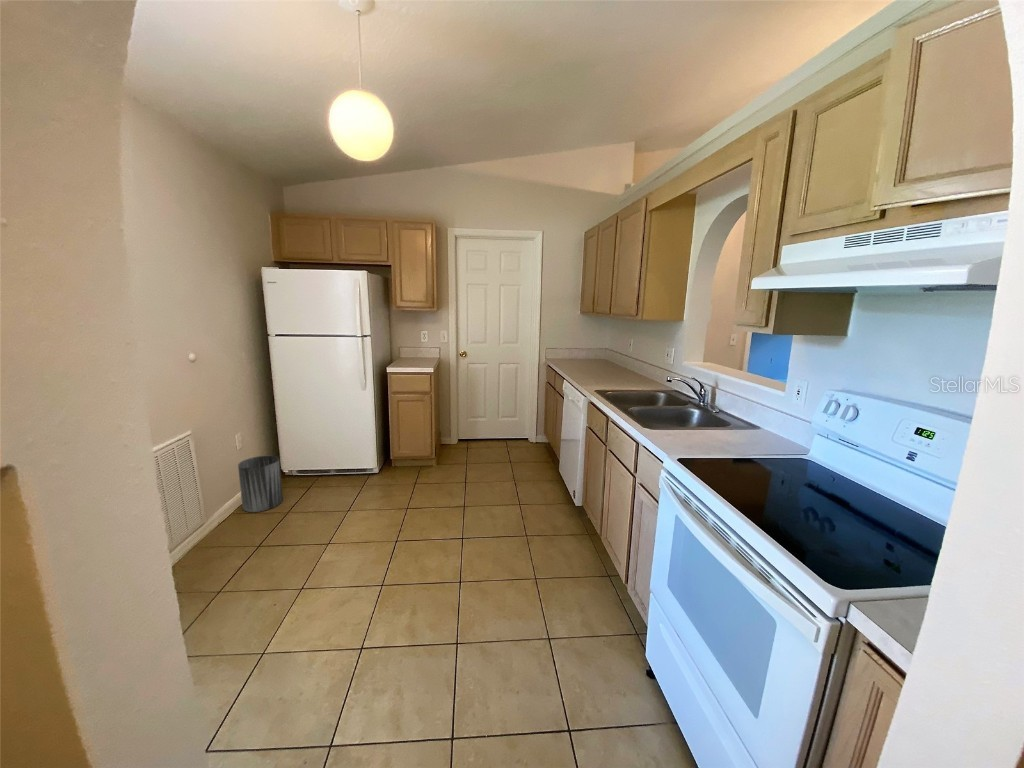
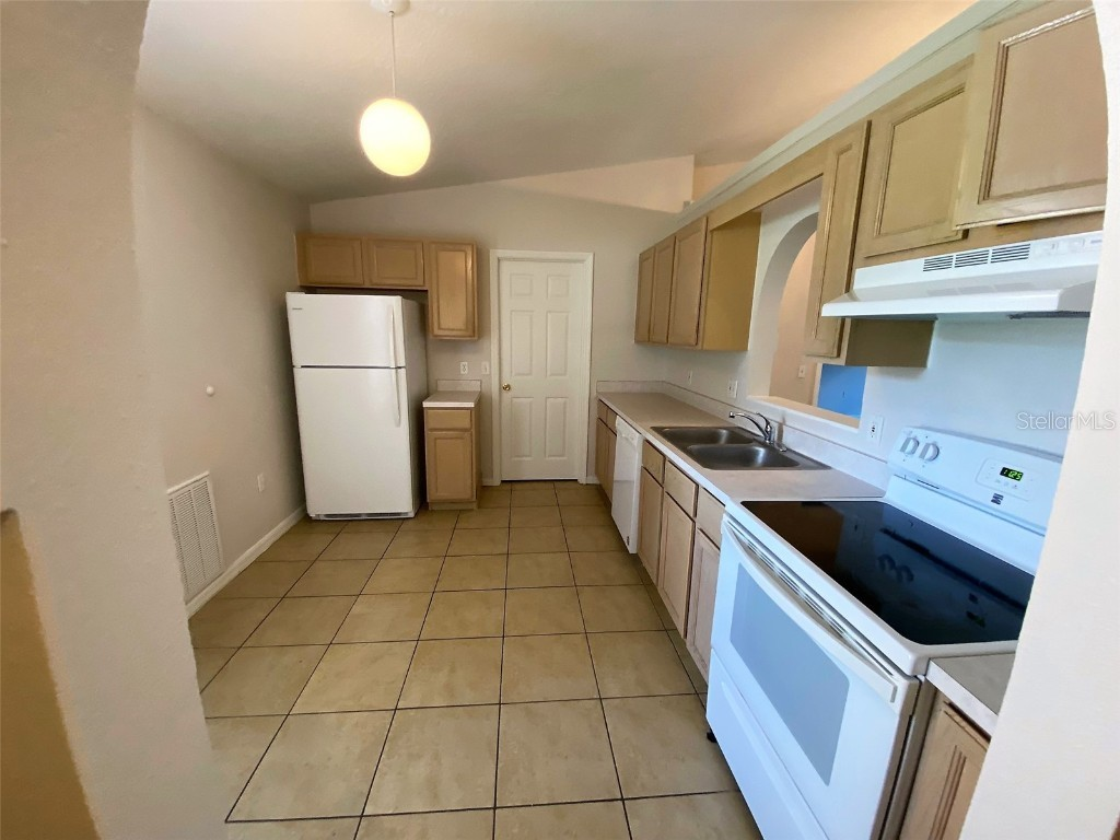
- trash can [237,455,284,513]
